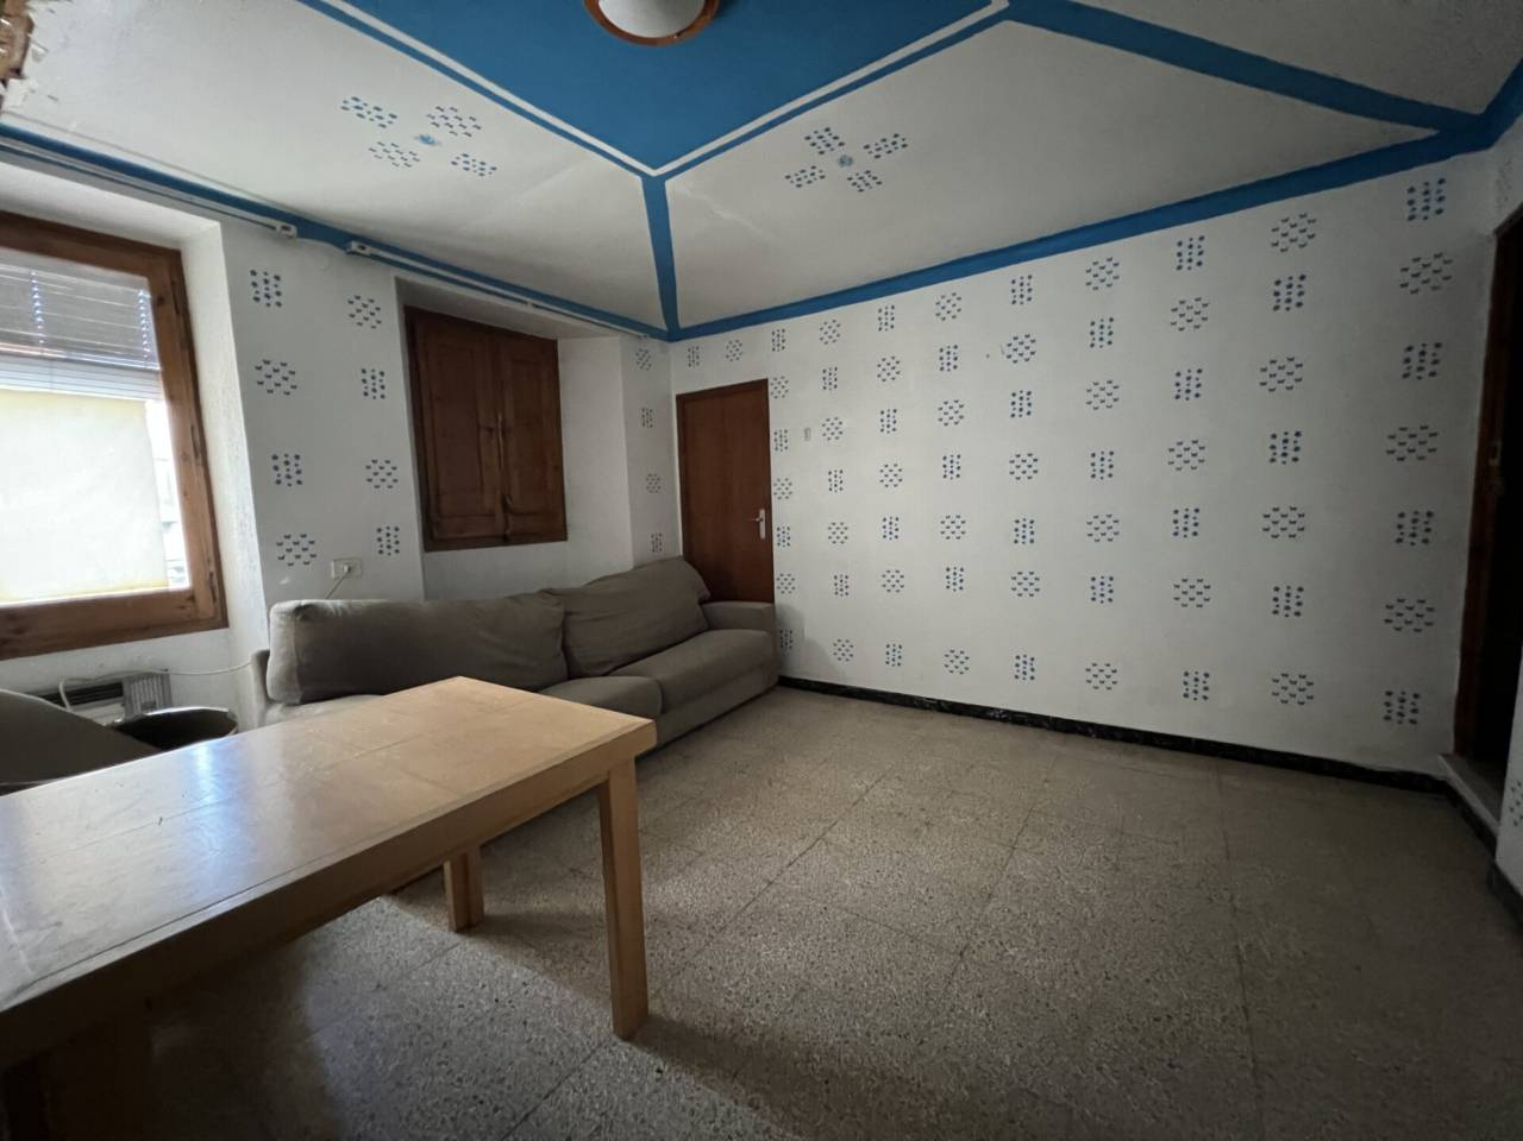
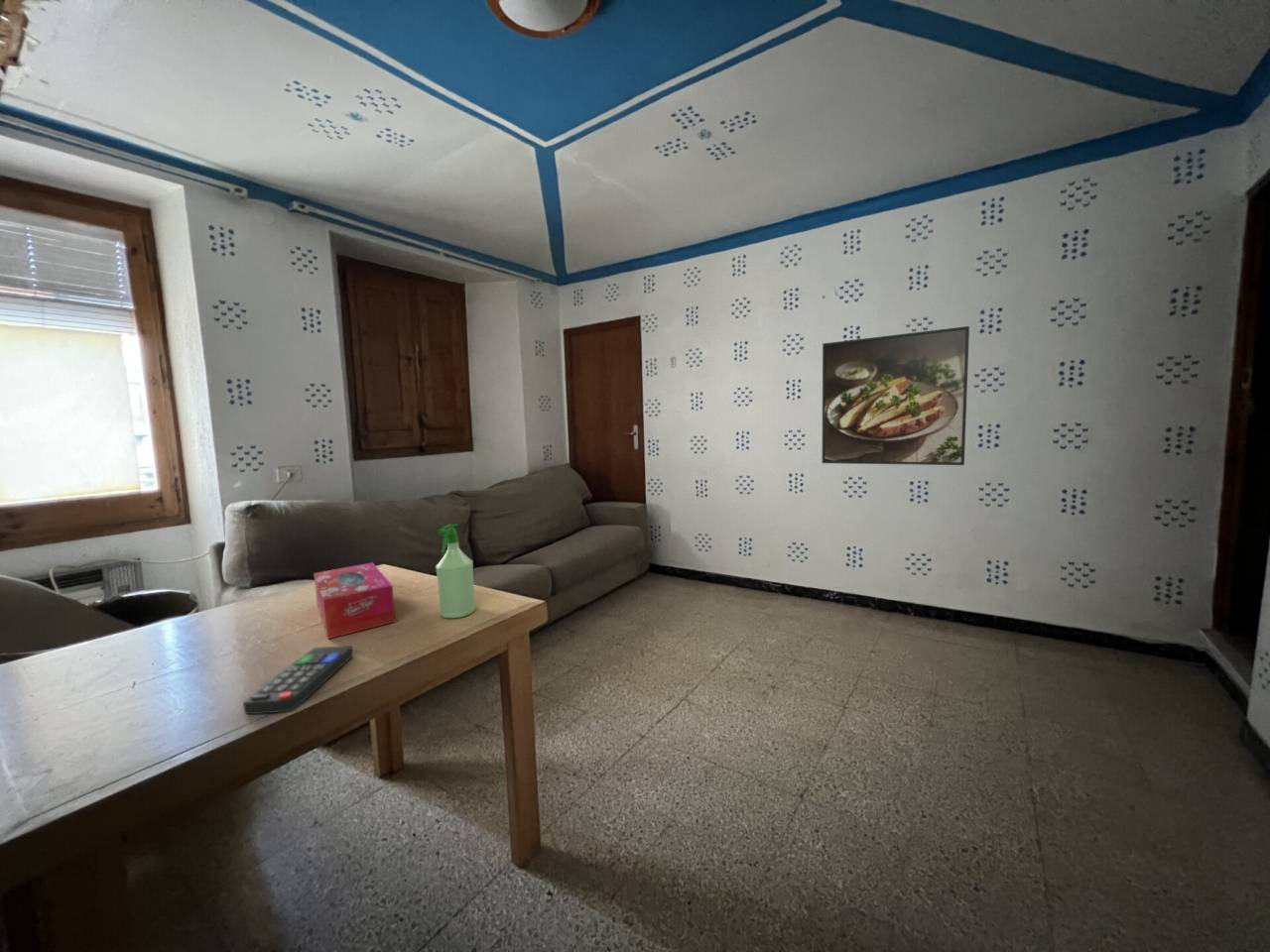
+ spray bottle [435,523,476,619]
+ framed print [821,325,970,466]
+ remote control [242,645,354,715]
+ tissue box [313,561,397,640]
